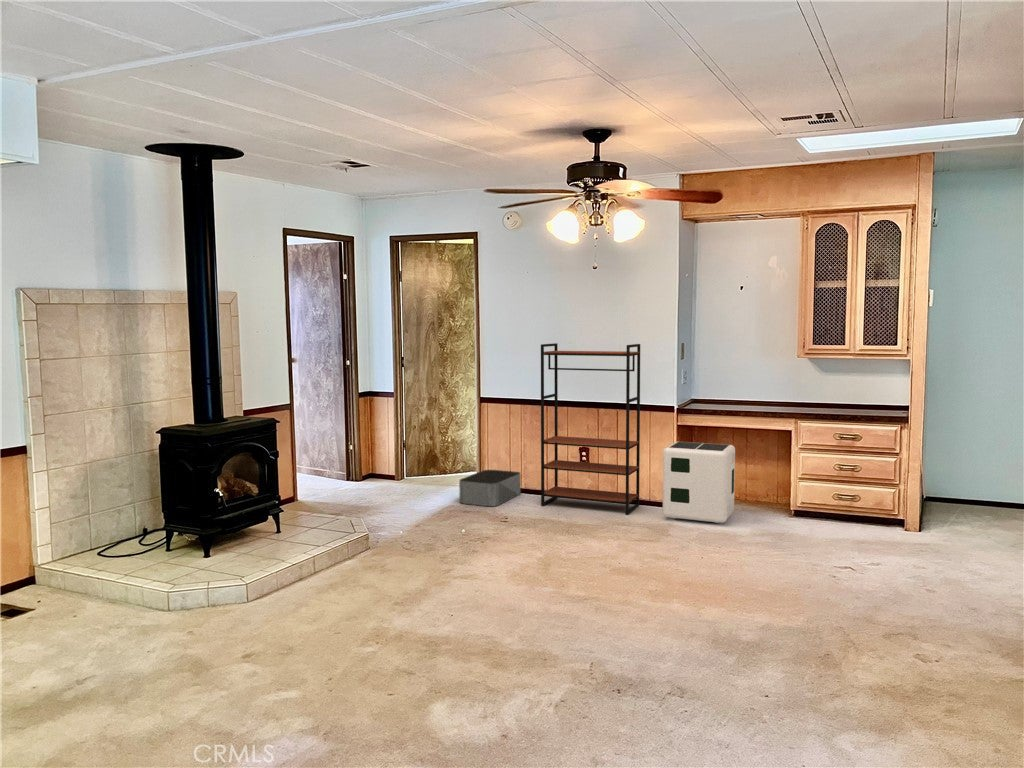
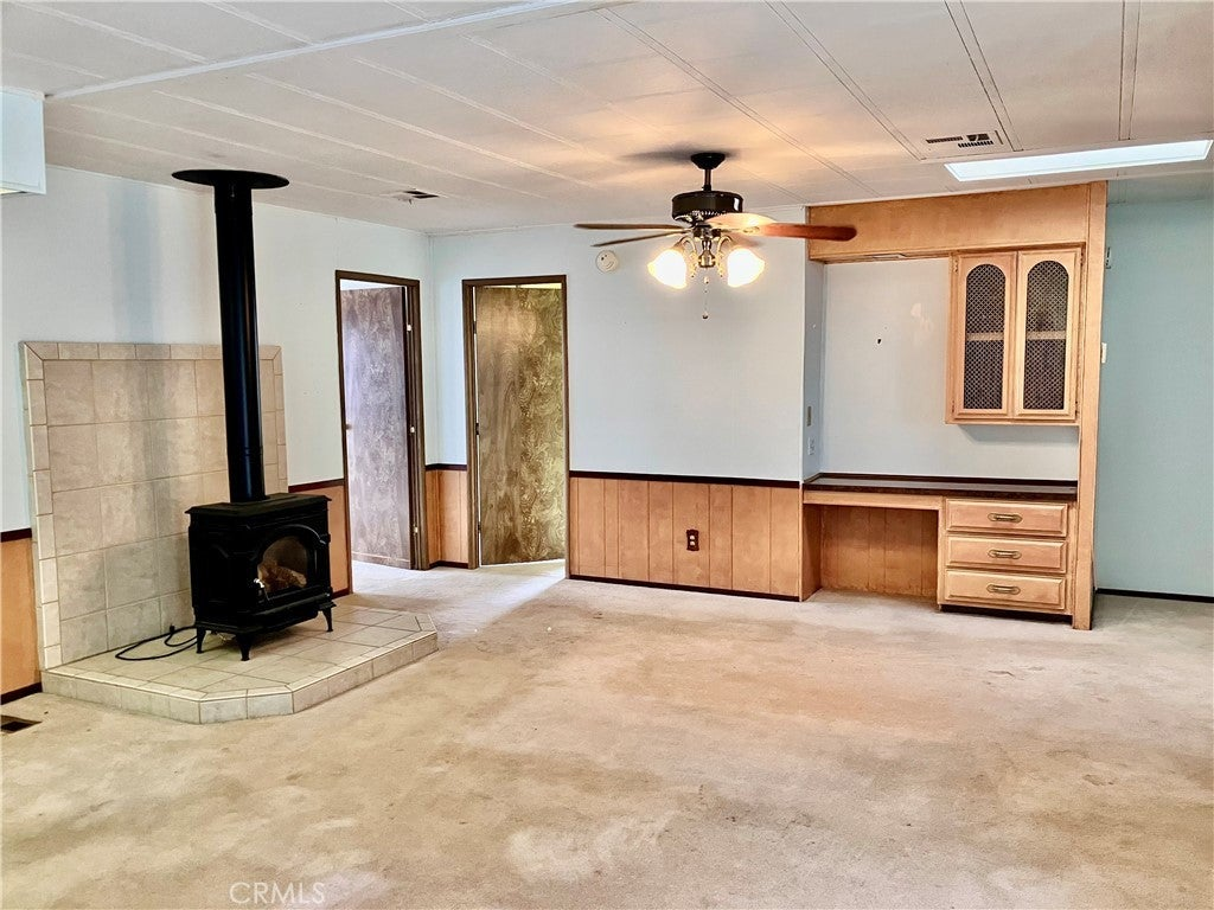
- storage bin [458,469,522,507]
- bookshelf [540,342,641,516]
- air purifier [662,441,736,524]
